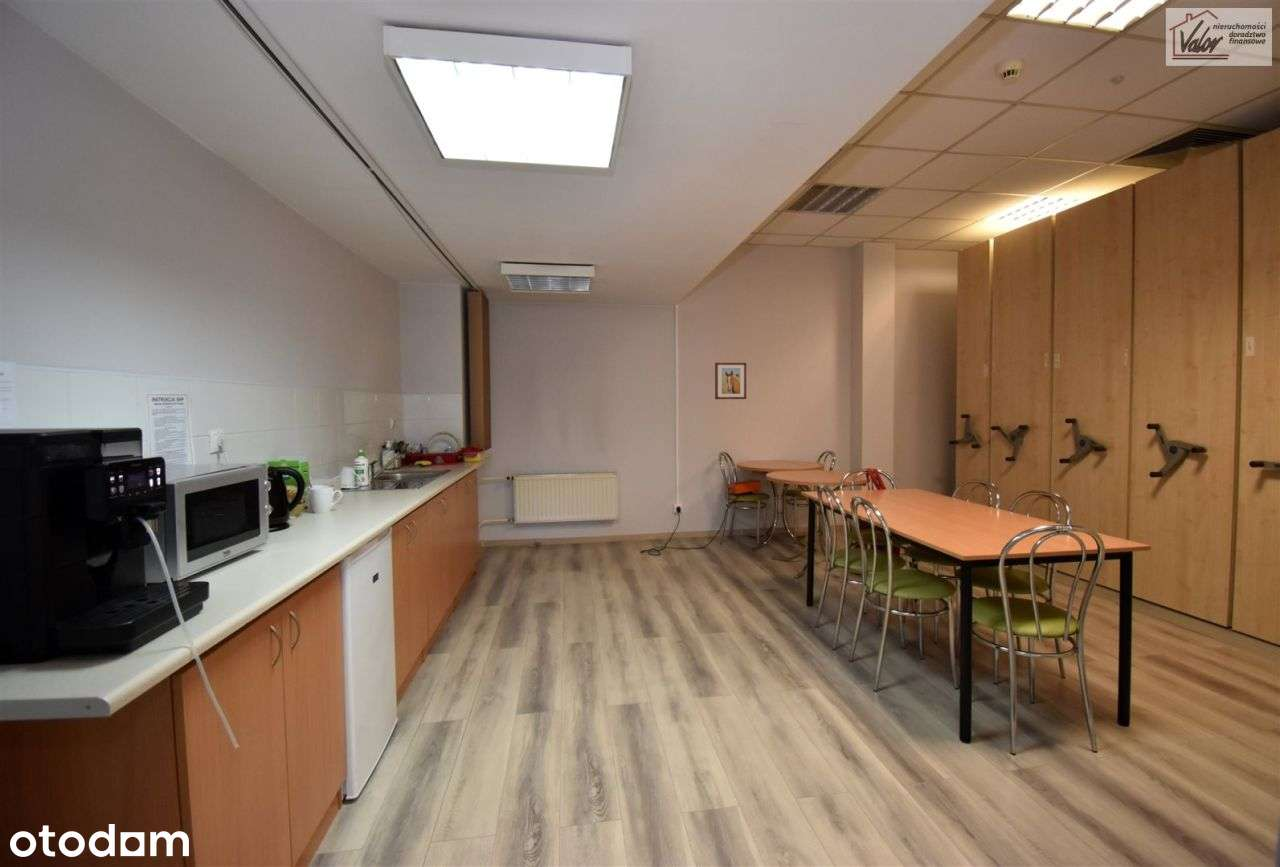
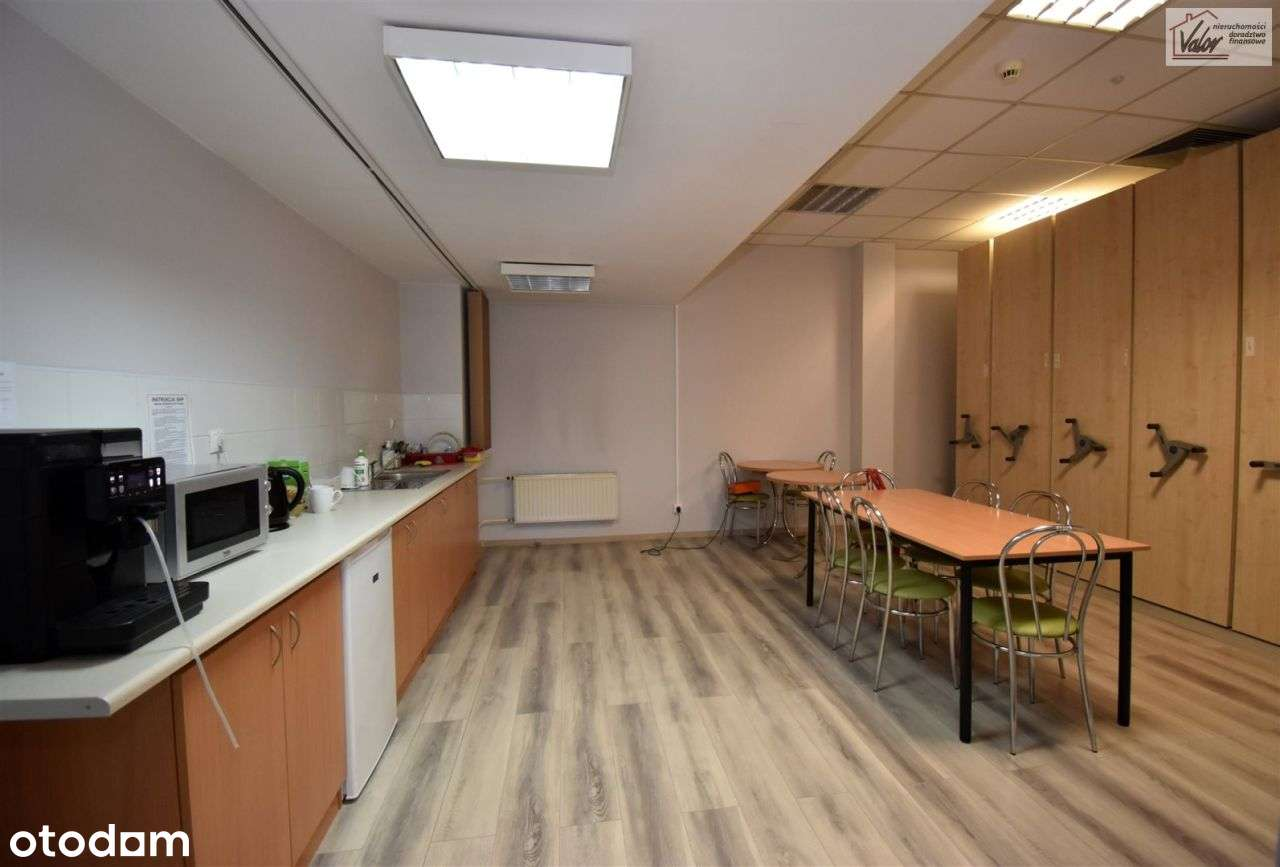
- wall art [714,362,747,400]
